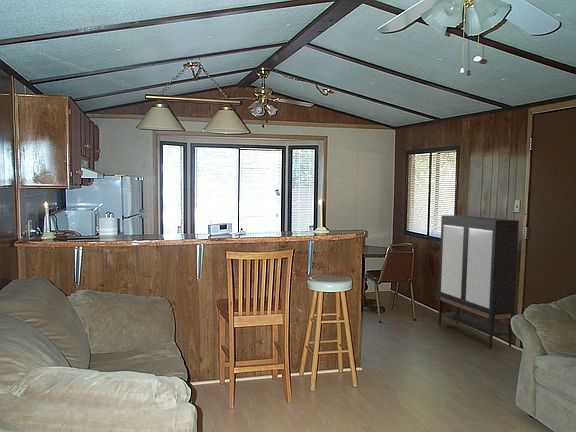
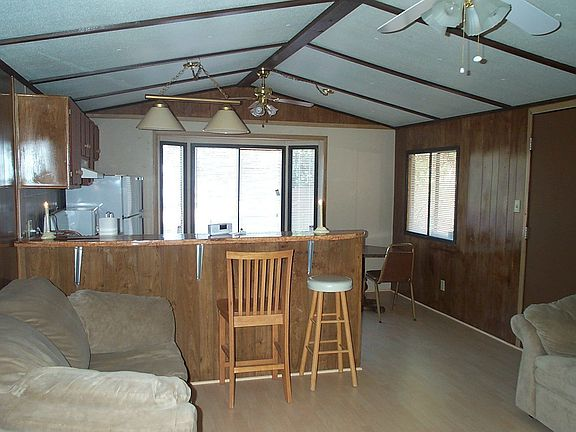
- storage cabinet [437,214,520,350]
